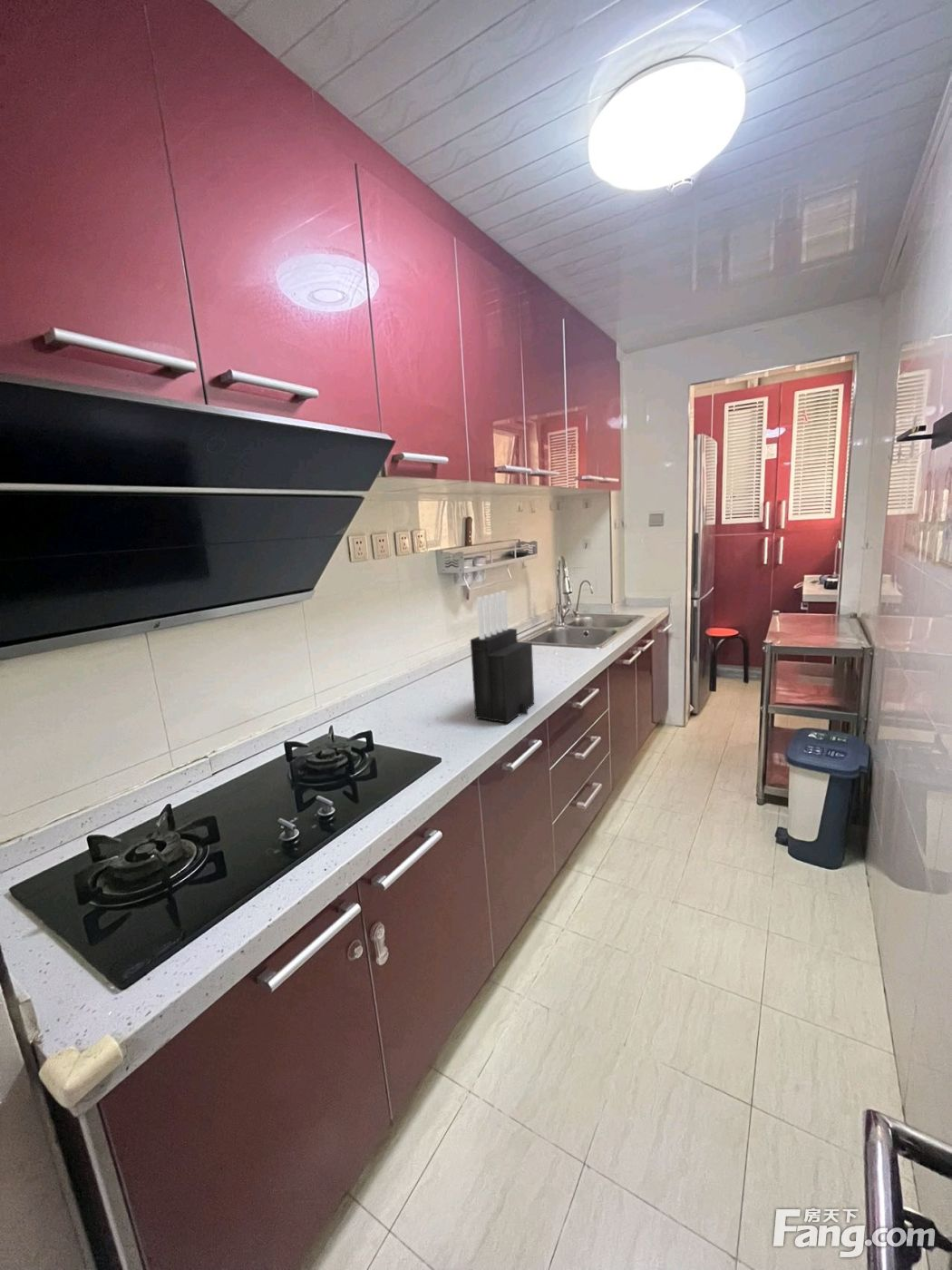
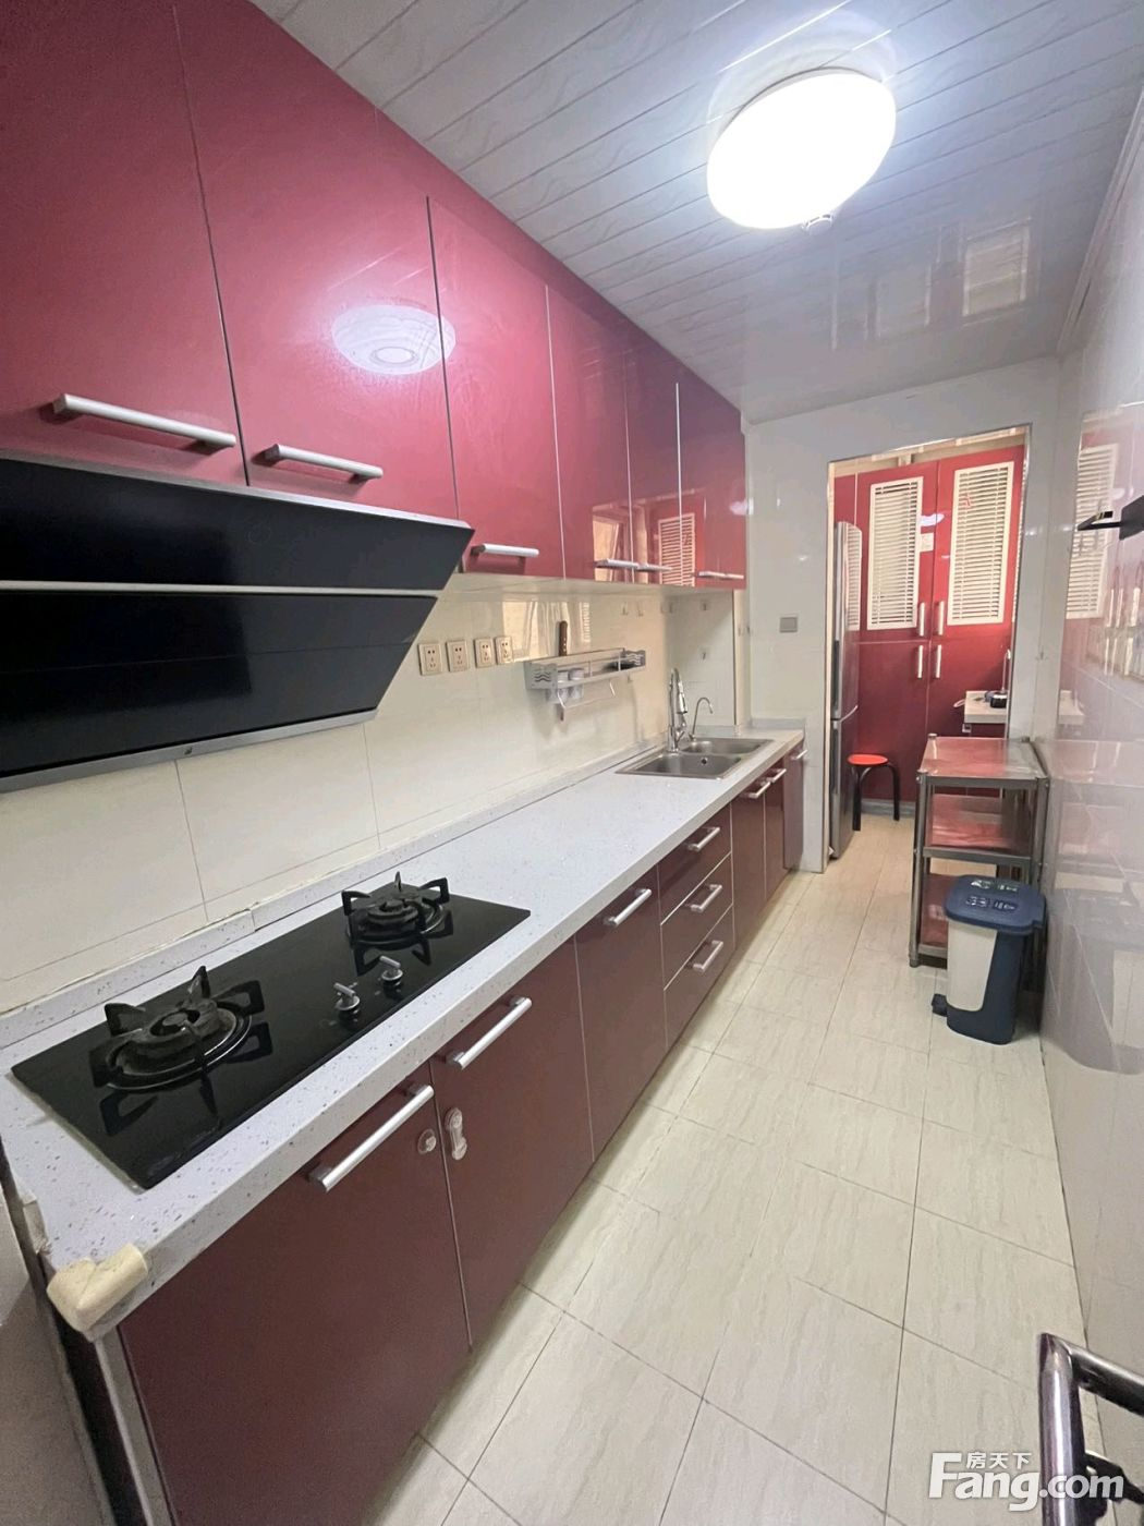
- knife block [470,591,535,724]
